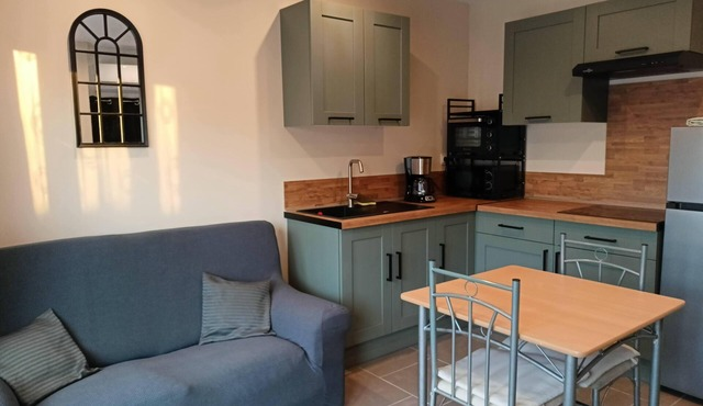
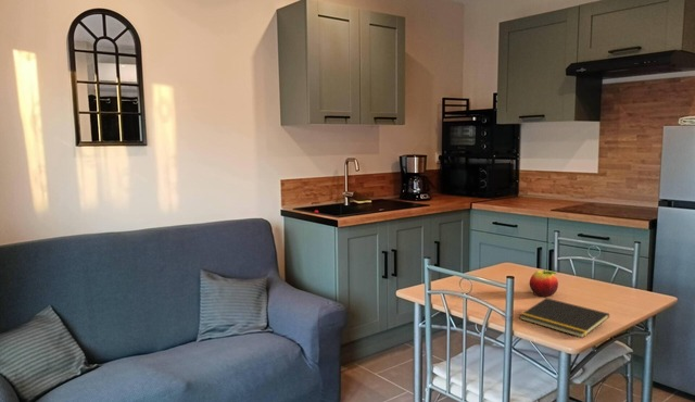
+ notepad [518,297,610,339]
+ fruit [529,268,559,298]
